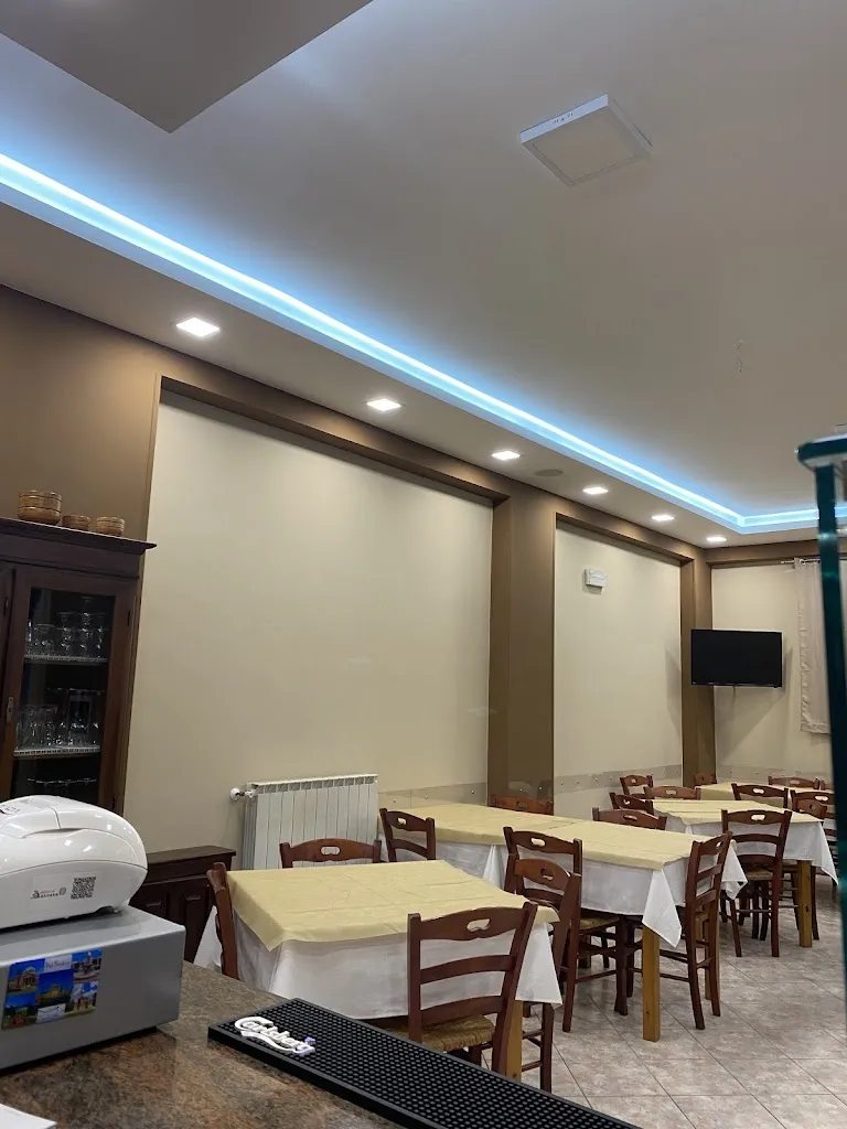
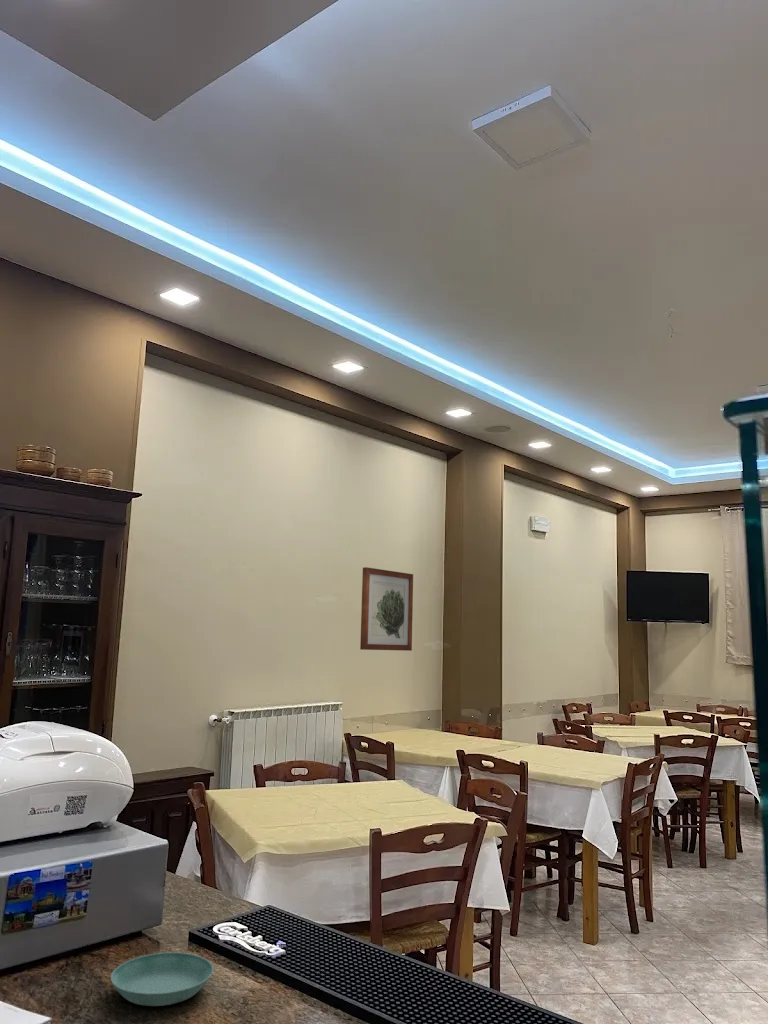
+ saucer [110,951,215,1007]
+ wall art [359,566,414,652]
